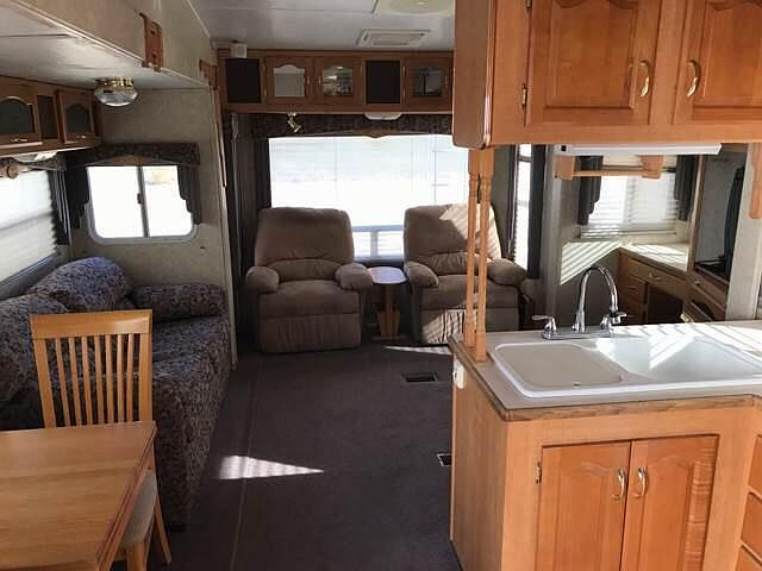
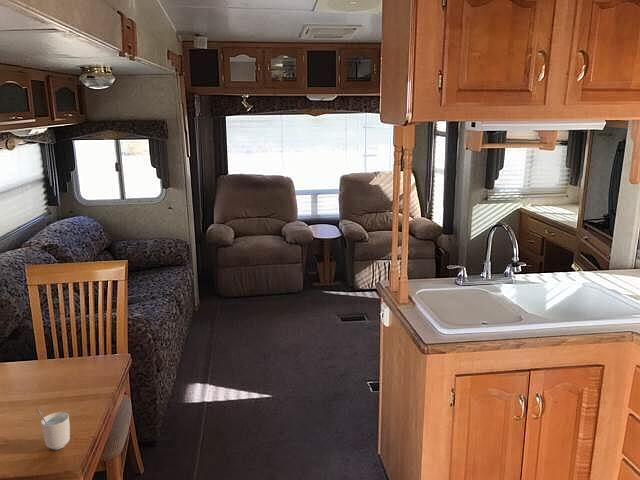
+ cup [35,408,71,451]
